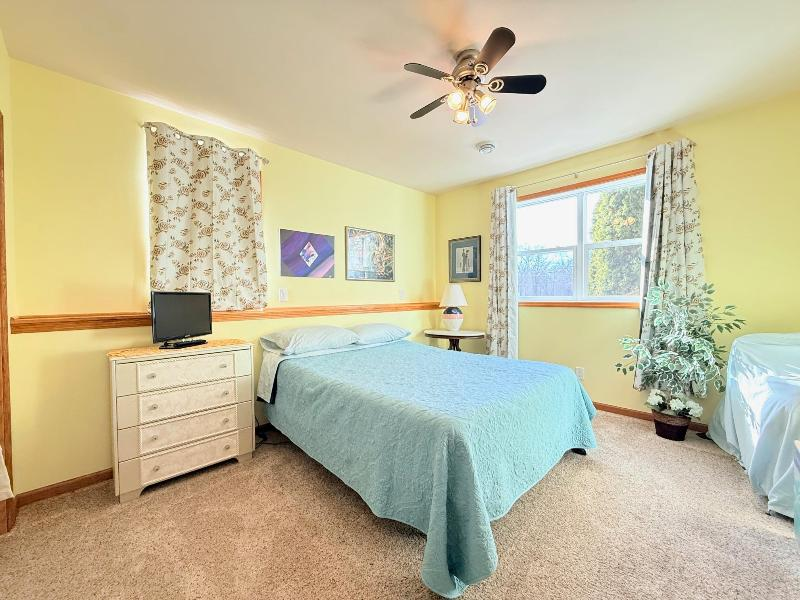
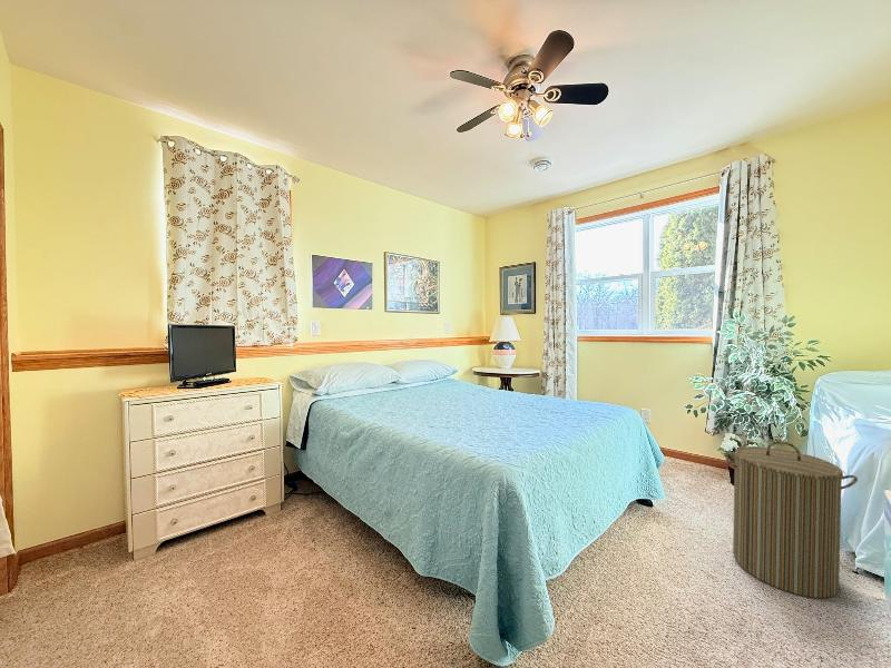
+ laundry hamper [723,440,859,599]
